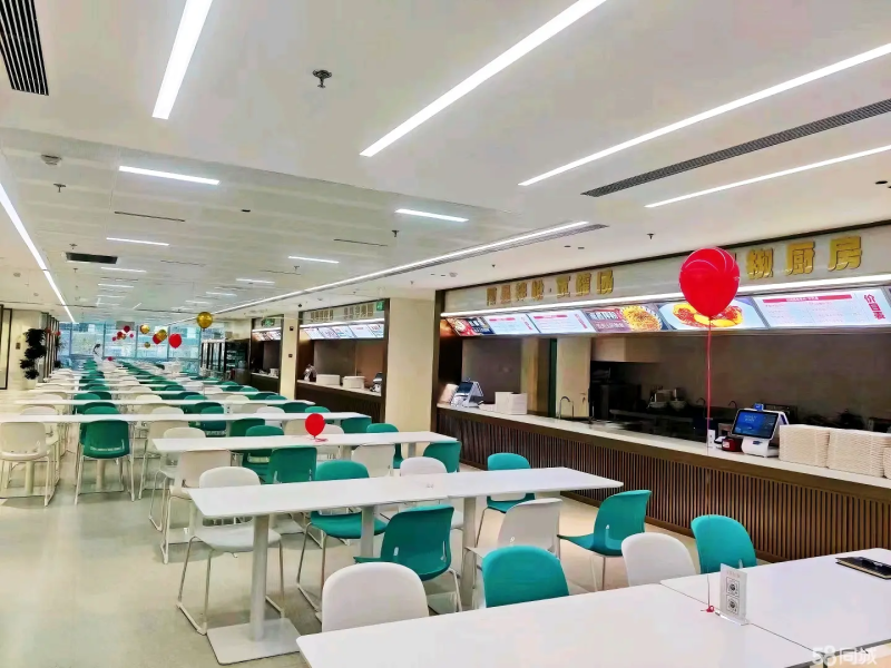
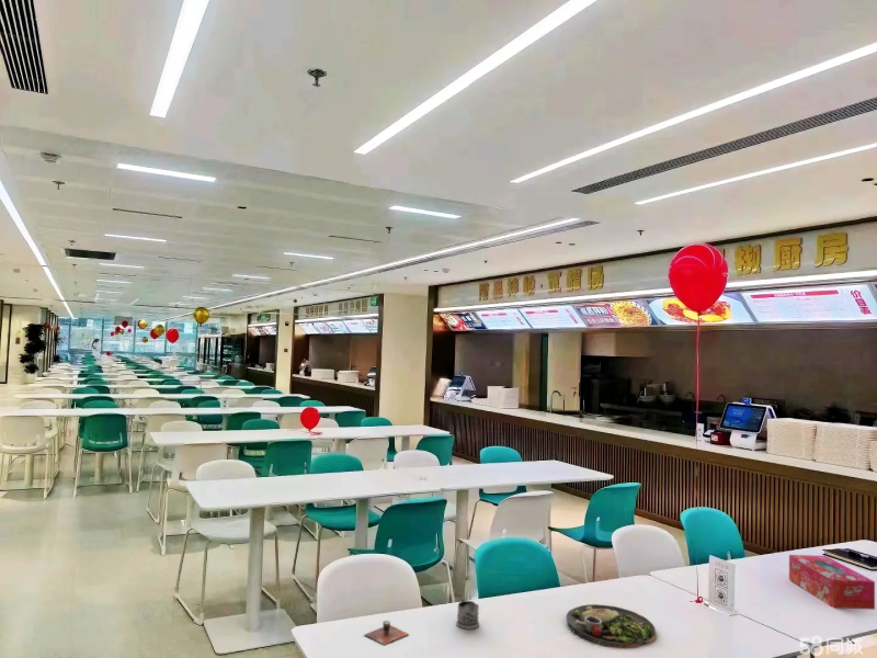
+ cup [363,620,410,646]
+ dinner plate [566,603,657,649]
+ tissue box [788,554,876,611]
+ tea glass holder [455,597,480,631]
